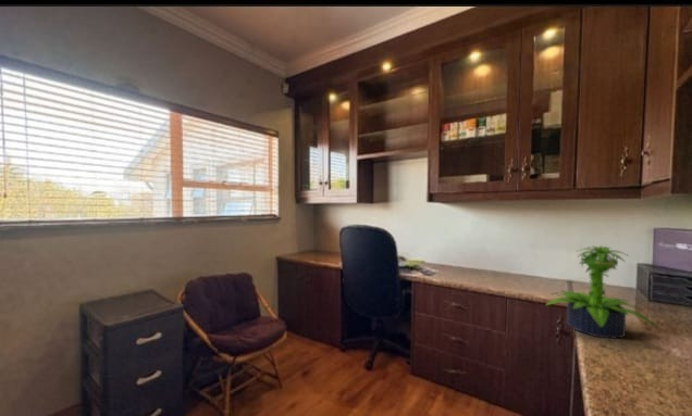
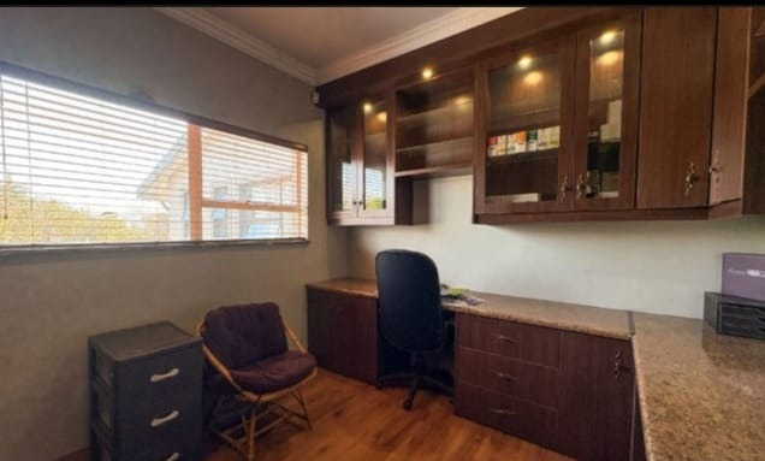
- potted plant [545,244,658,340]
